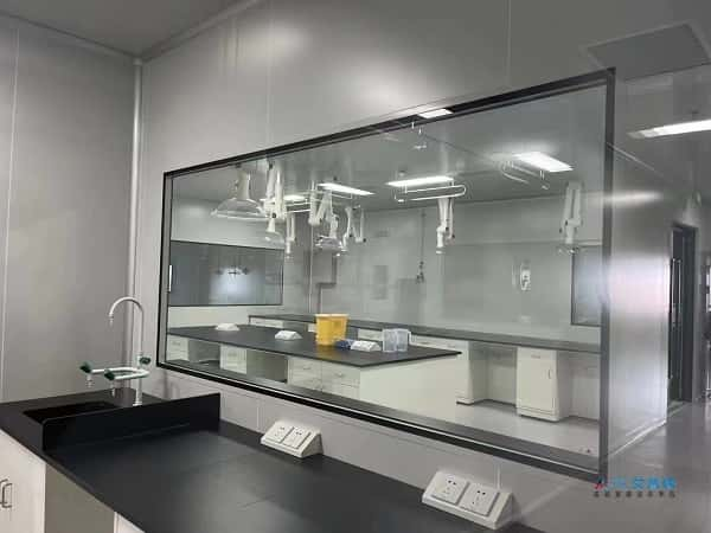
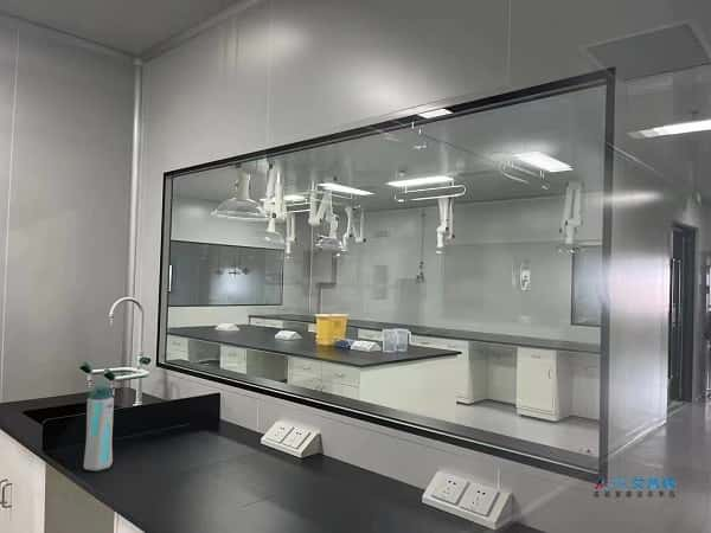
+ water bottle [83,385,115,471]
